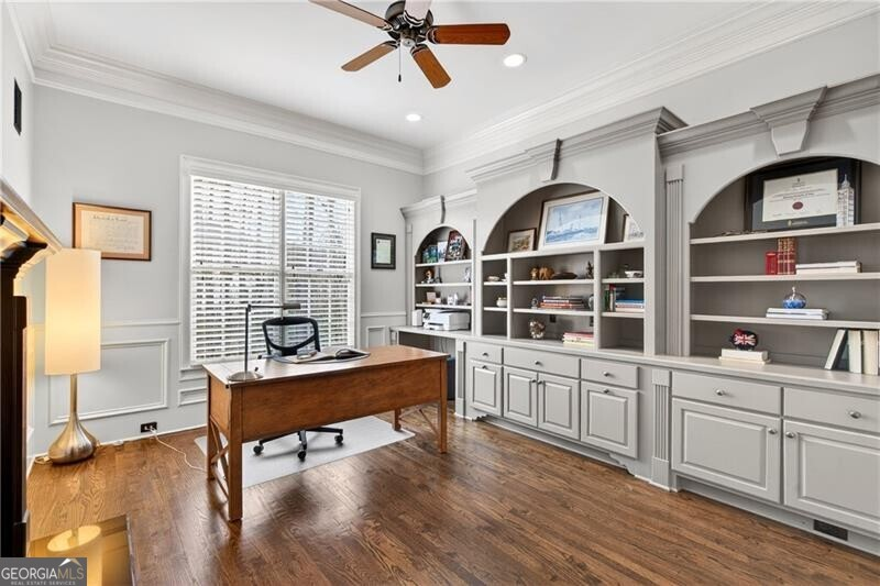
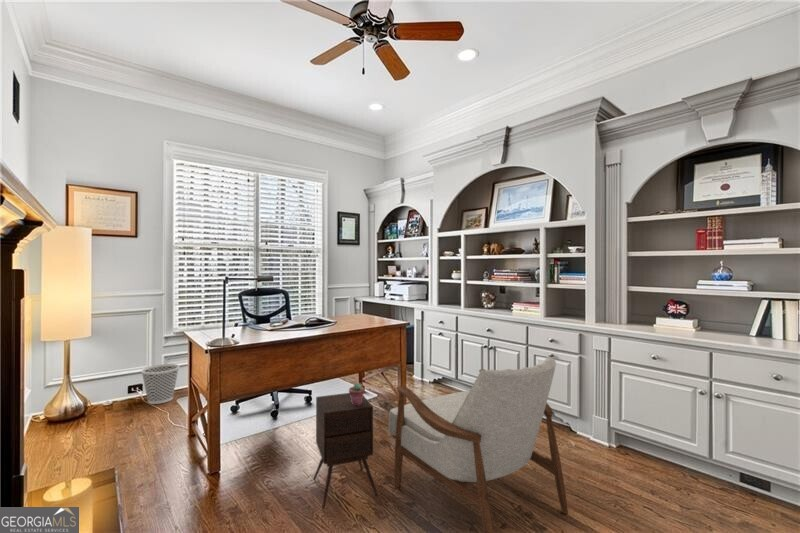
+ wastebasket [140,363,180,405]
+ potted succulent [348,382,366,405]
+ armchair [388,355,569,533]
+ side table [312,392,379,510]
